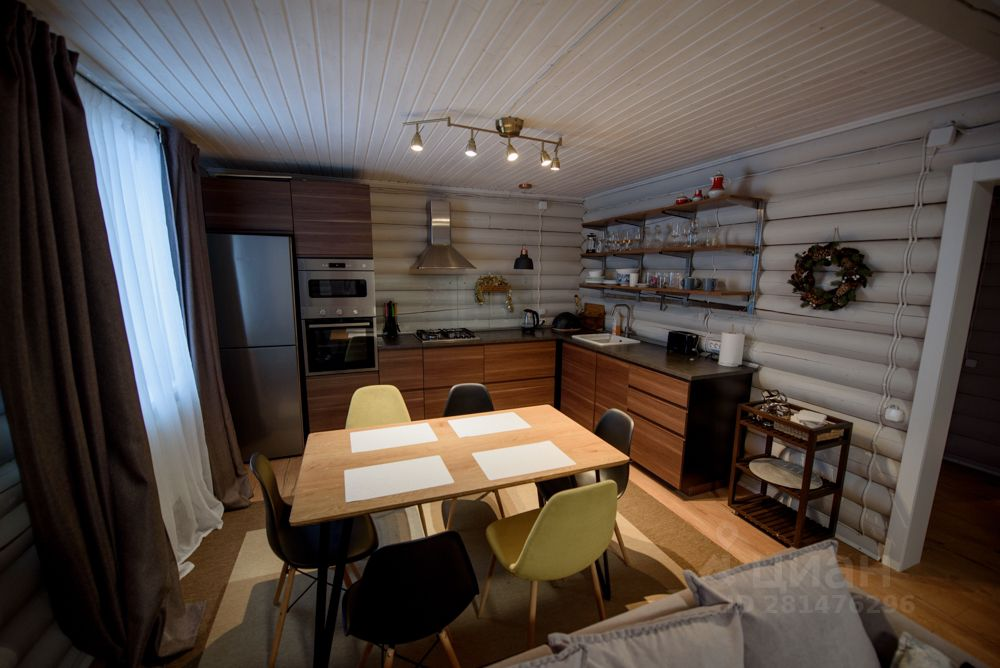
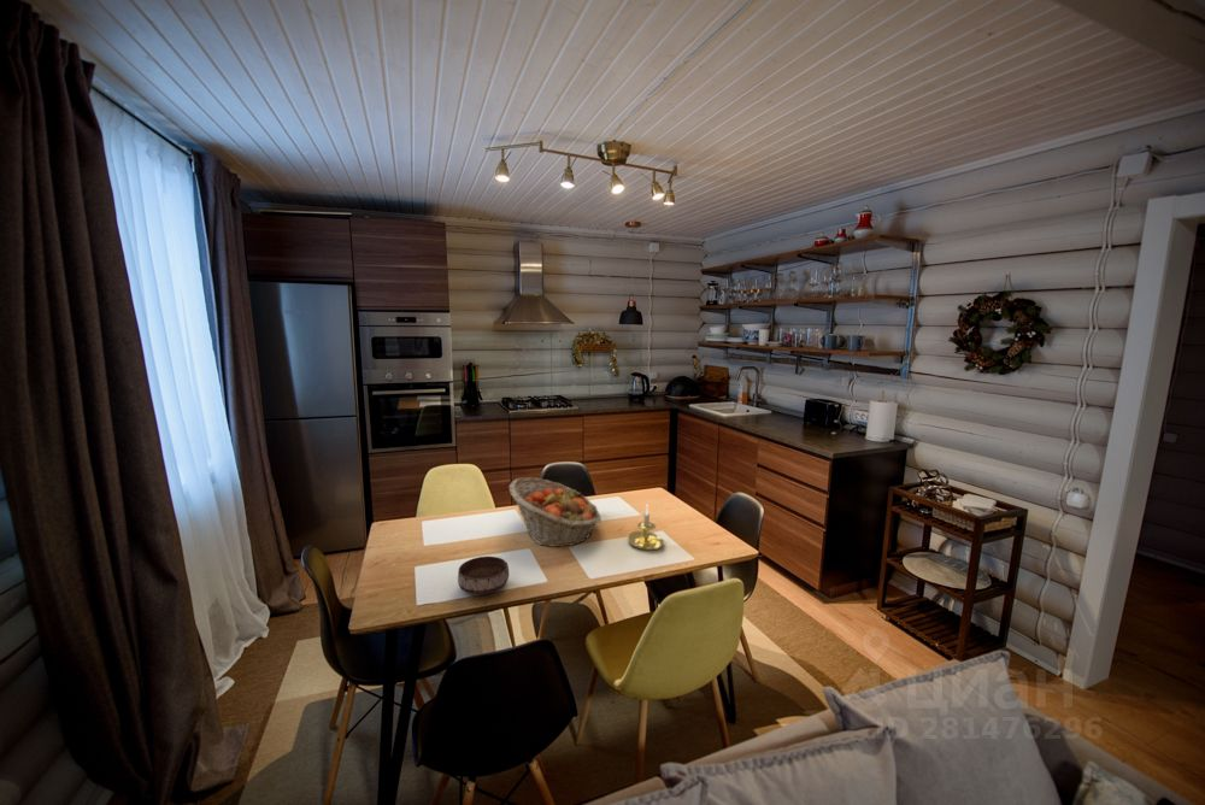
+ fruit basket [507,476,602,548]
+ bowl [457,556,510,597]
+ candle holder [627,505,665,552]
